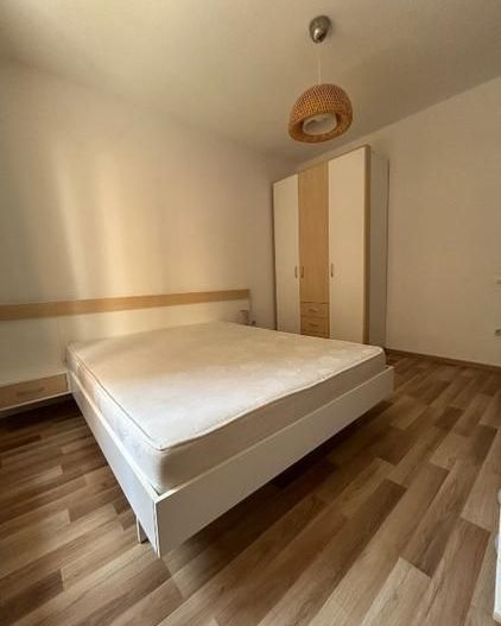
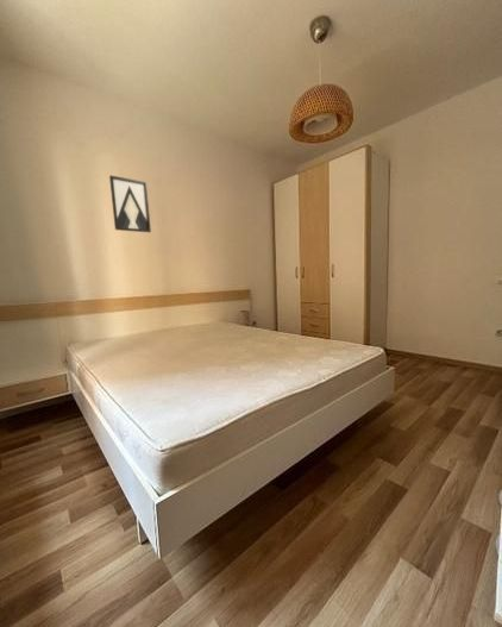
+ wall art [108,175,152,233]
